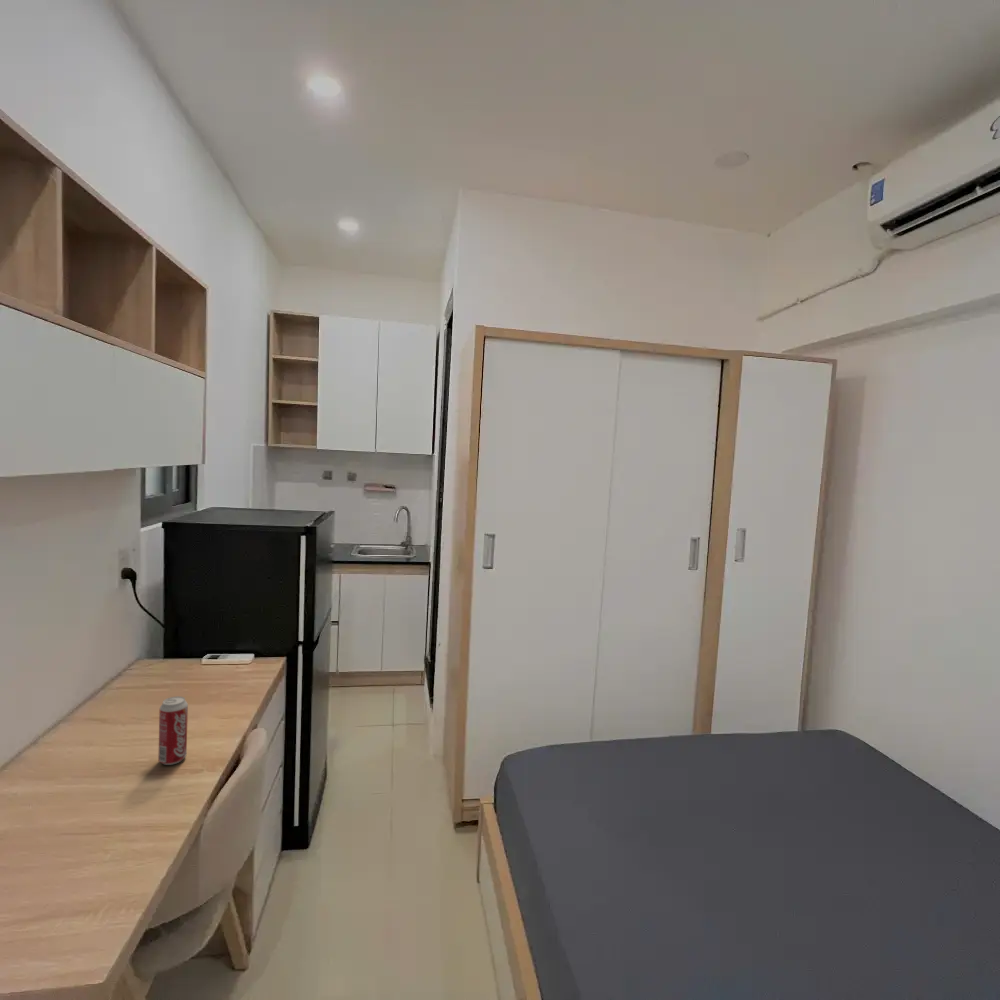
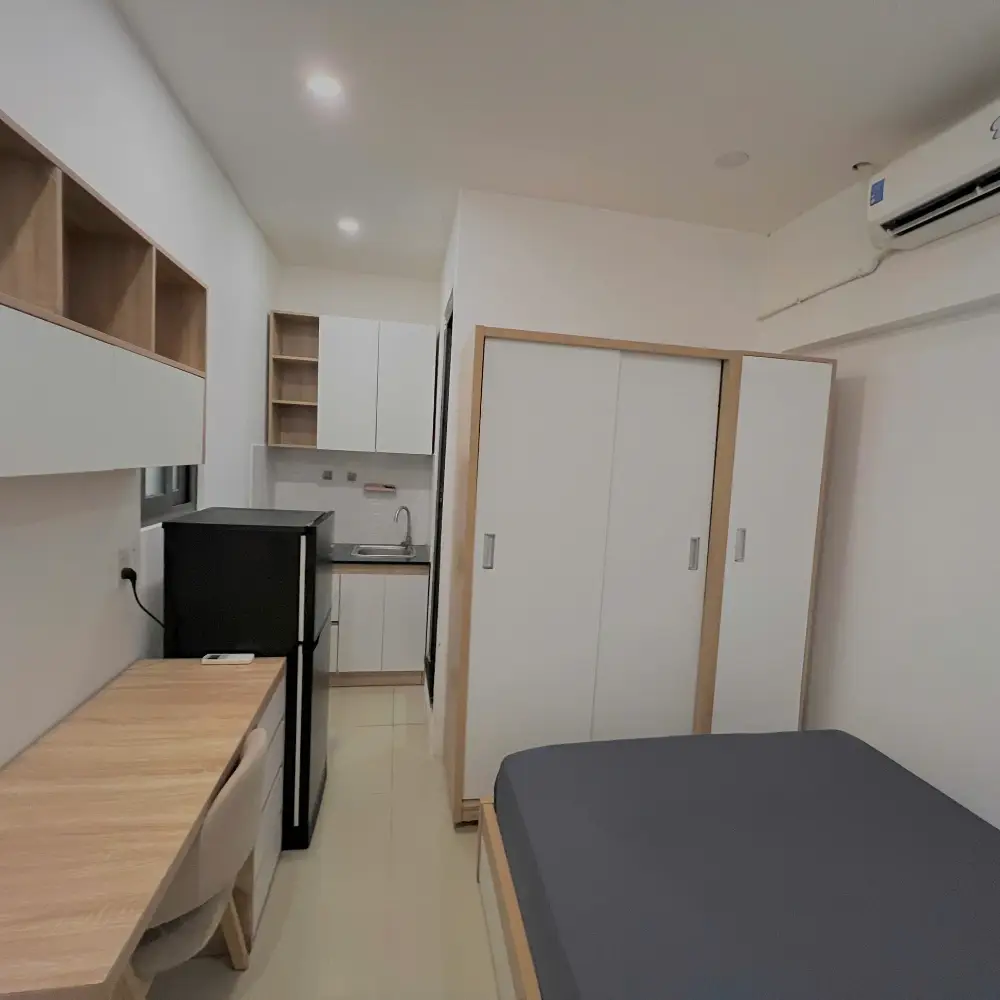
- beverage can [157,695,189,766]
